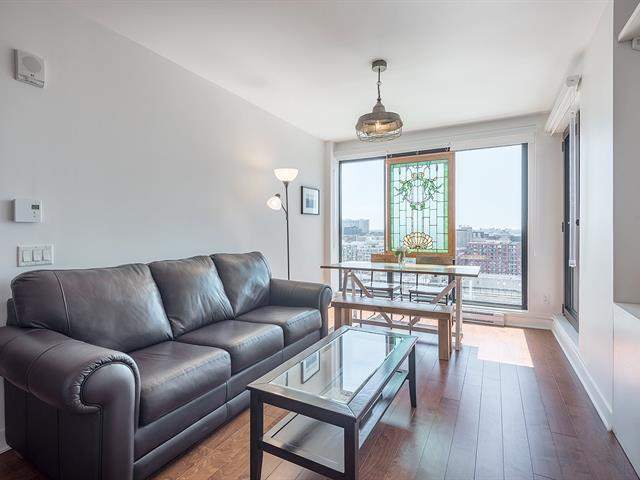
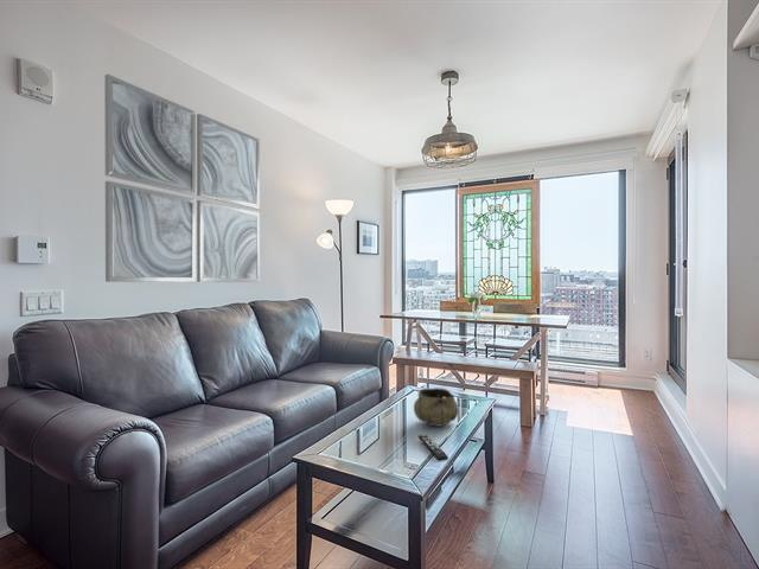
+ wall art [103,72,261,283]
+ decorative bowl [413,386,460,428]
+ remote control [417,434,449,462]
